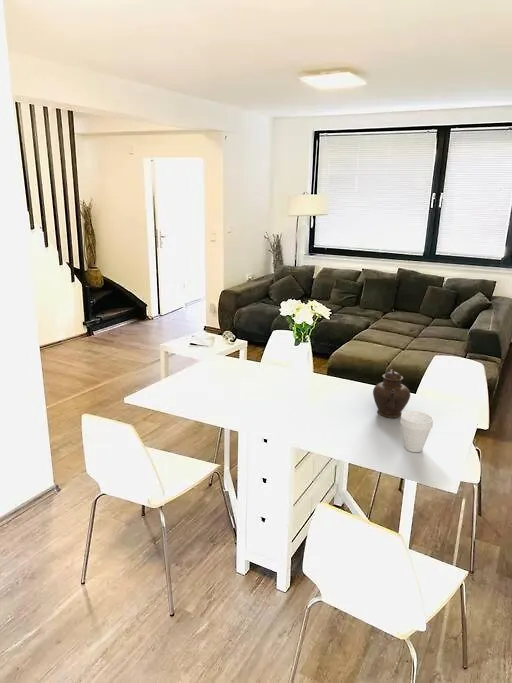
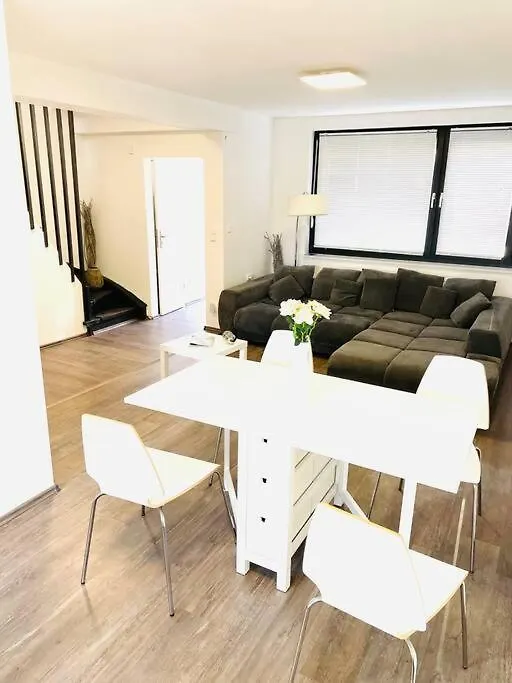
- cup [399,410,434,453]
- teapot [372,368,411,419]
